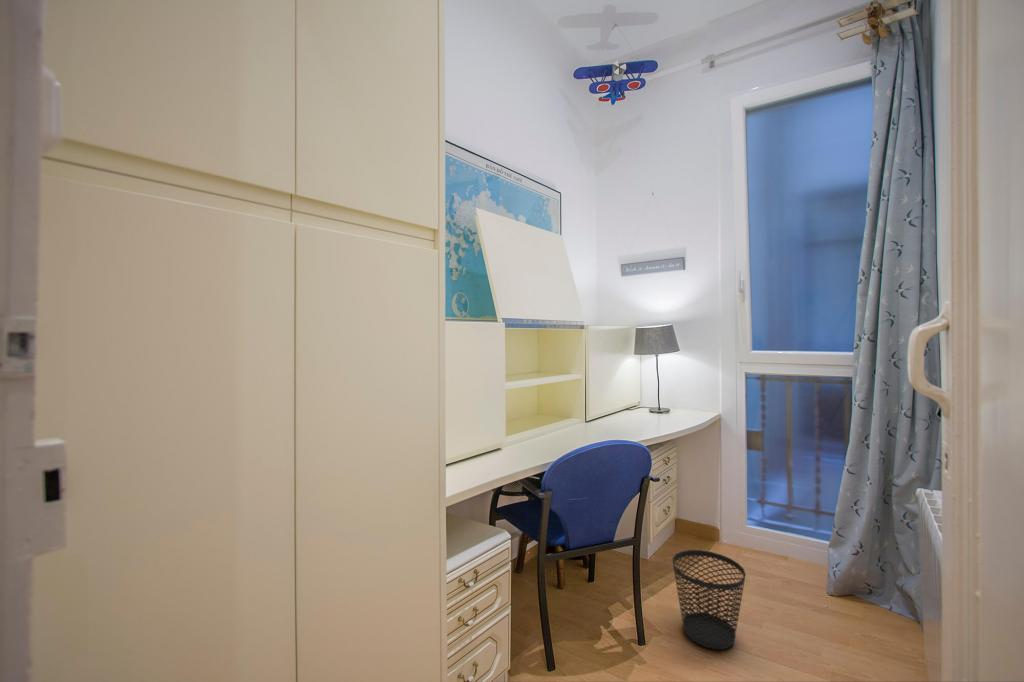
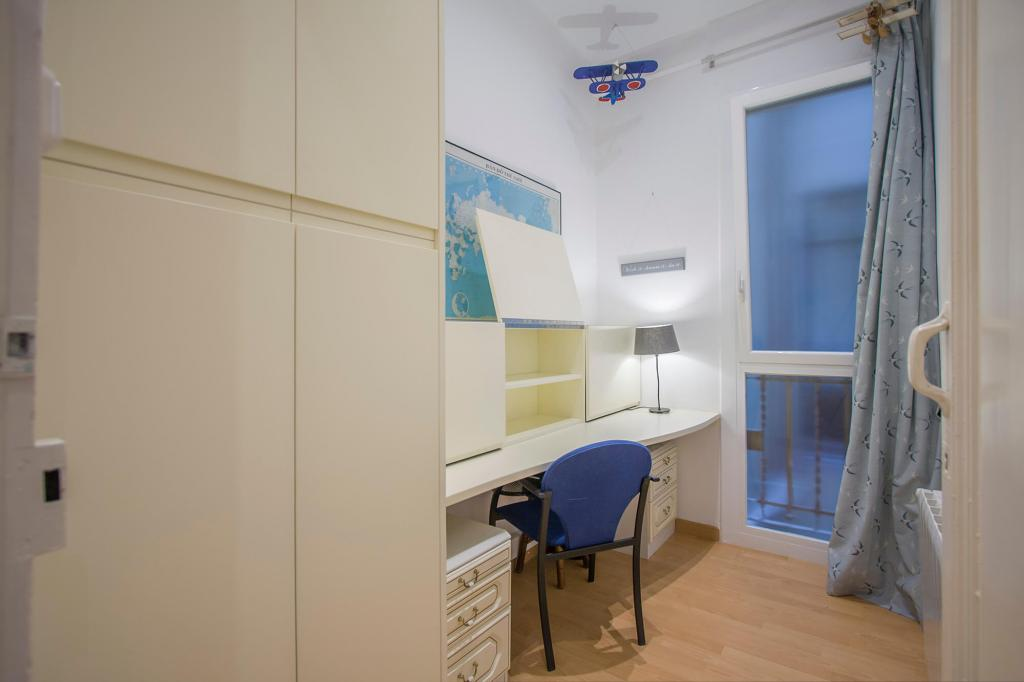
- wastebasket [672,549,747,650]
